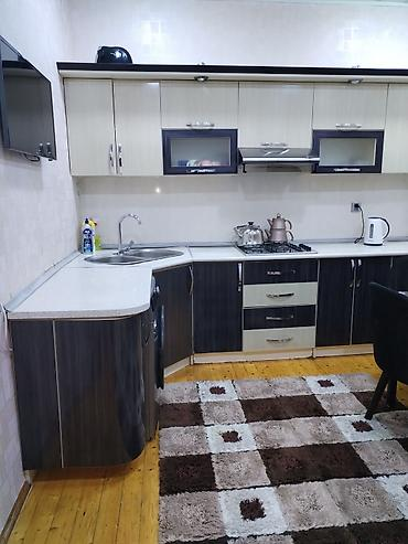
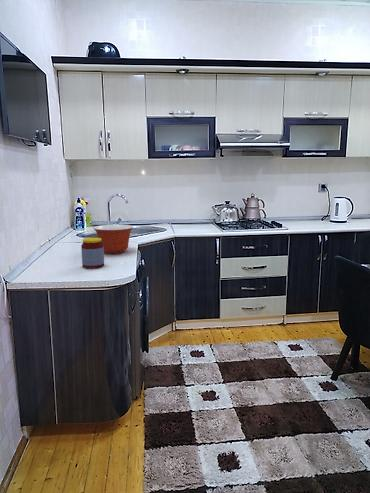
+ jar [80,237,105,269]
+ mixing bowl [92,224,134,255]
